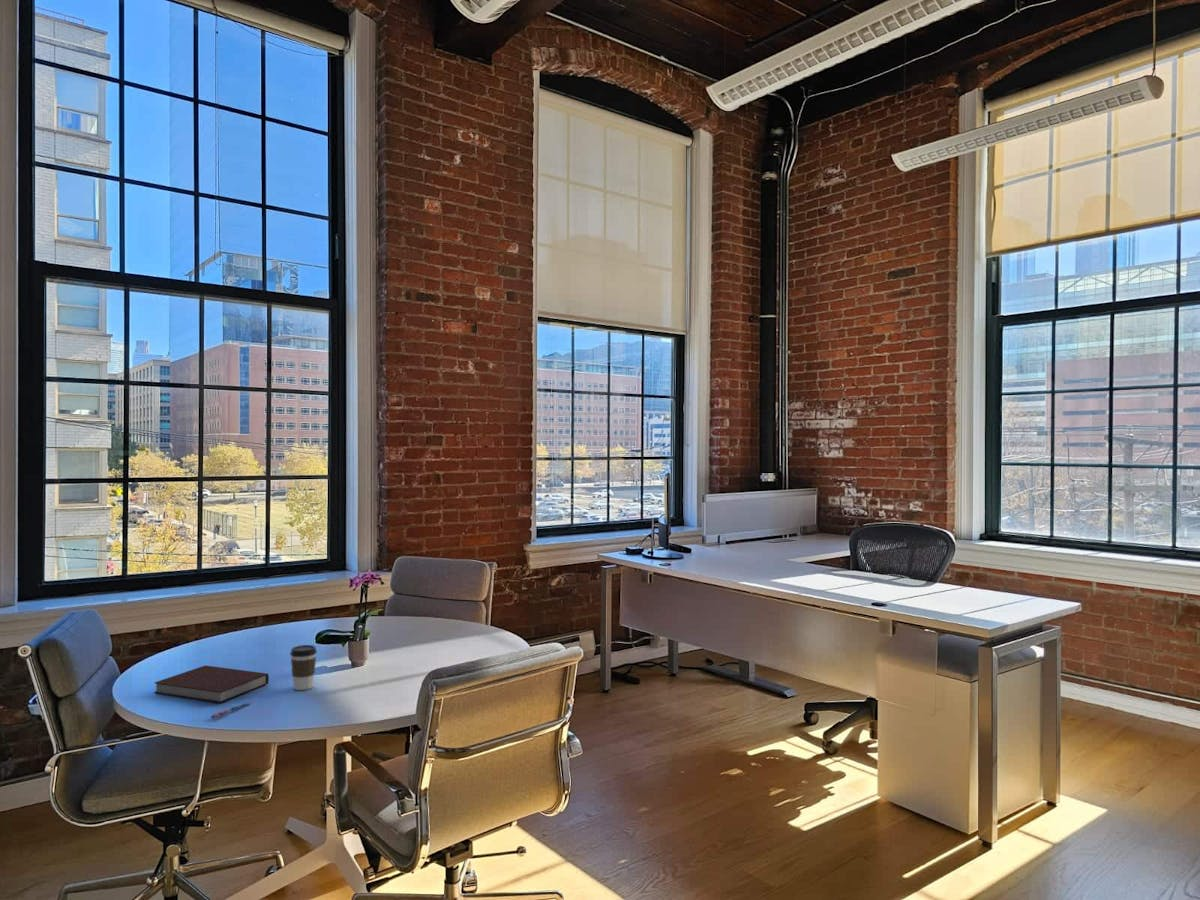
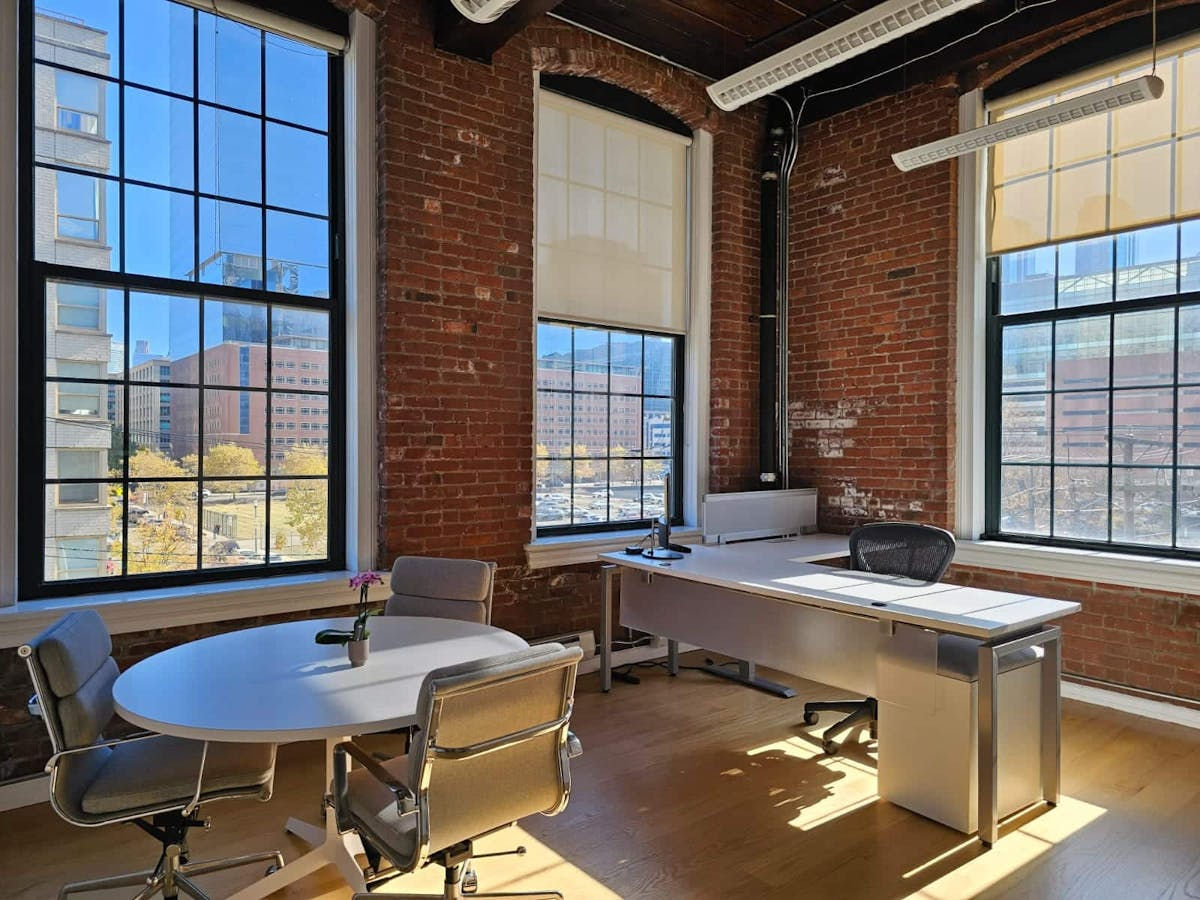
- notebook [153,665,270,704]
- pen [209,701,252,719]
- coffee cup [289,644,318,691]
